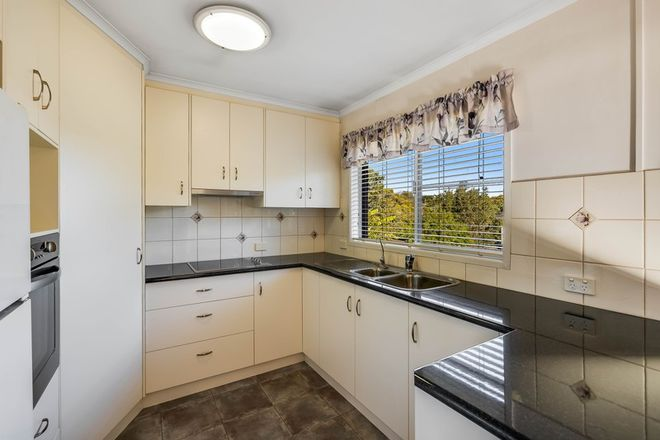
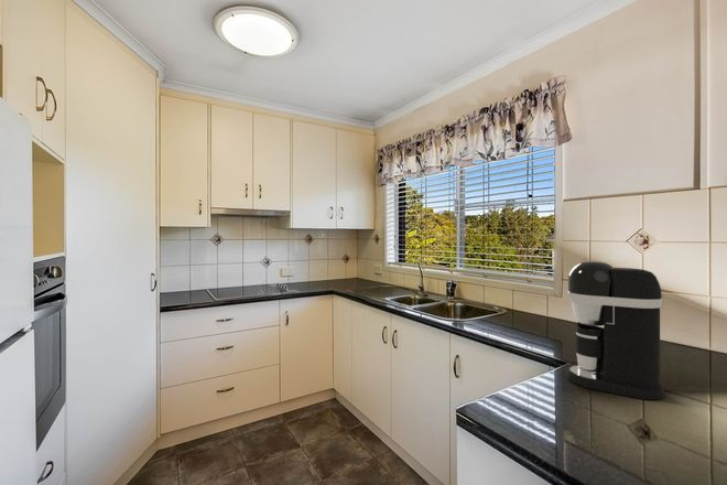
+ coffee maker [565,260,665,401]
